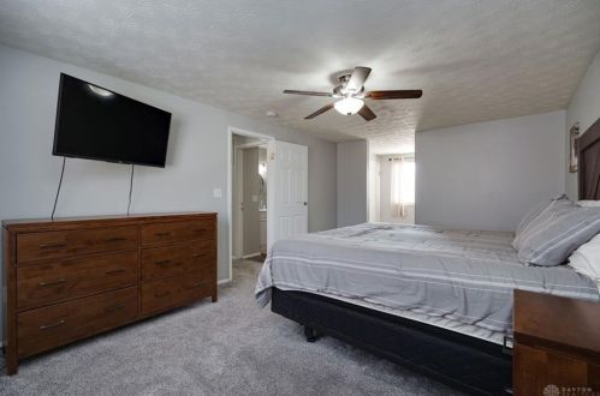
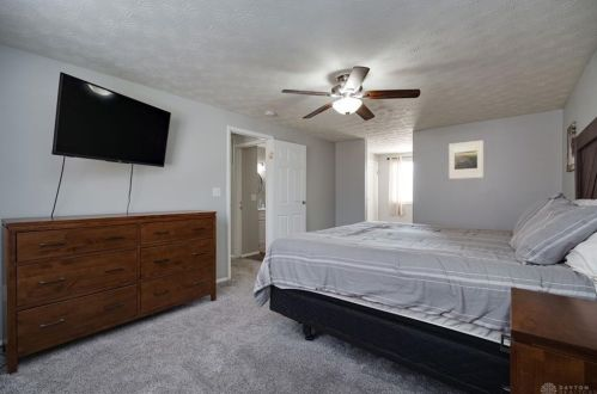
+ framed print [447,140,485,180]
